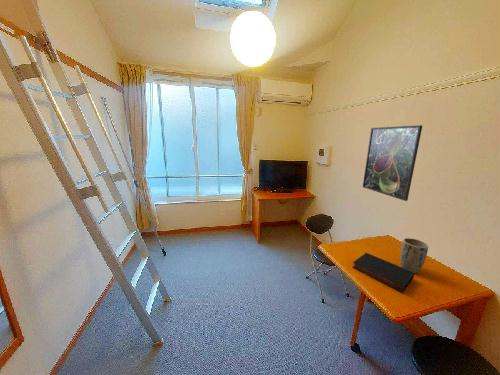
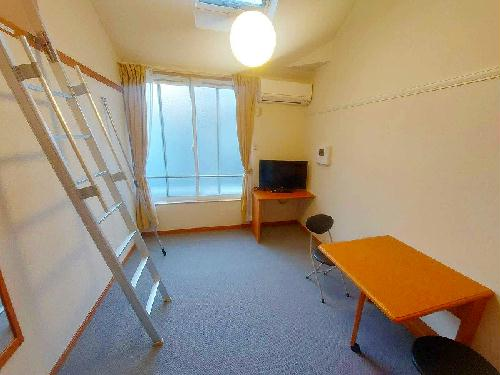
- plant pot [400,237,429,274]
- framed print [362,124,423,202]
- book [351,252,415,294]
